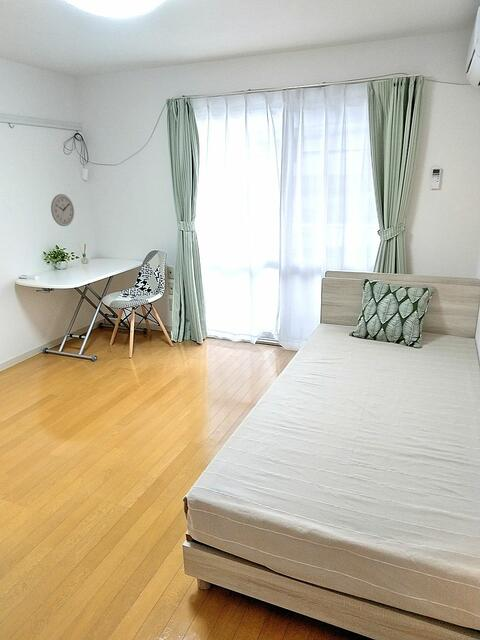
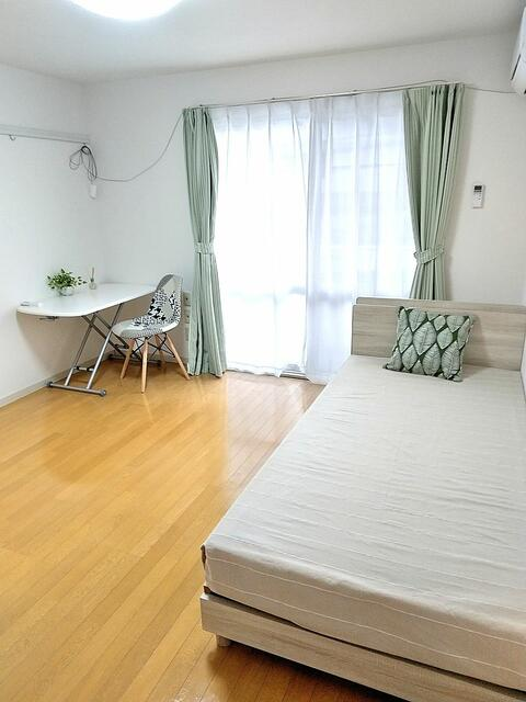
- wall clock [50,193,75,227]
